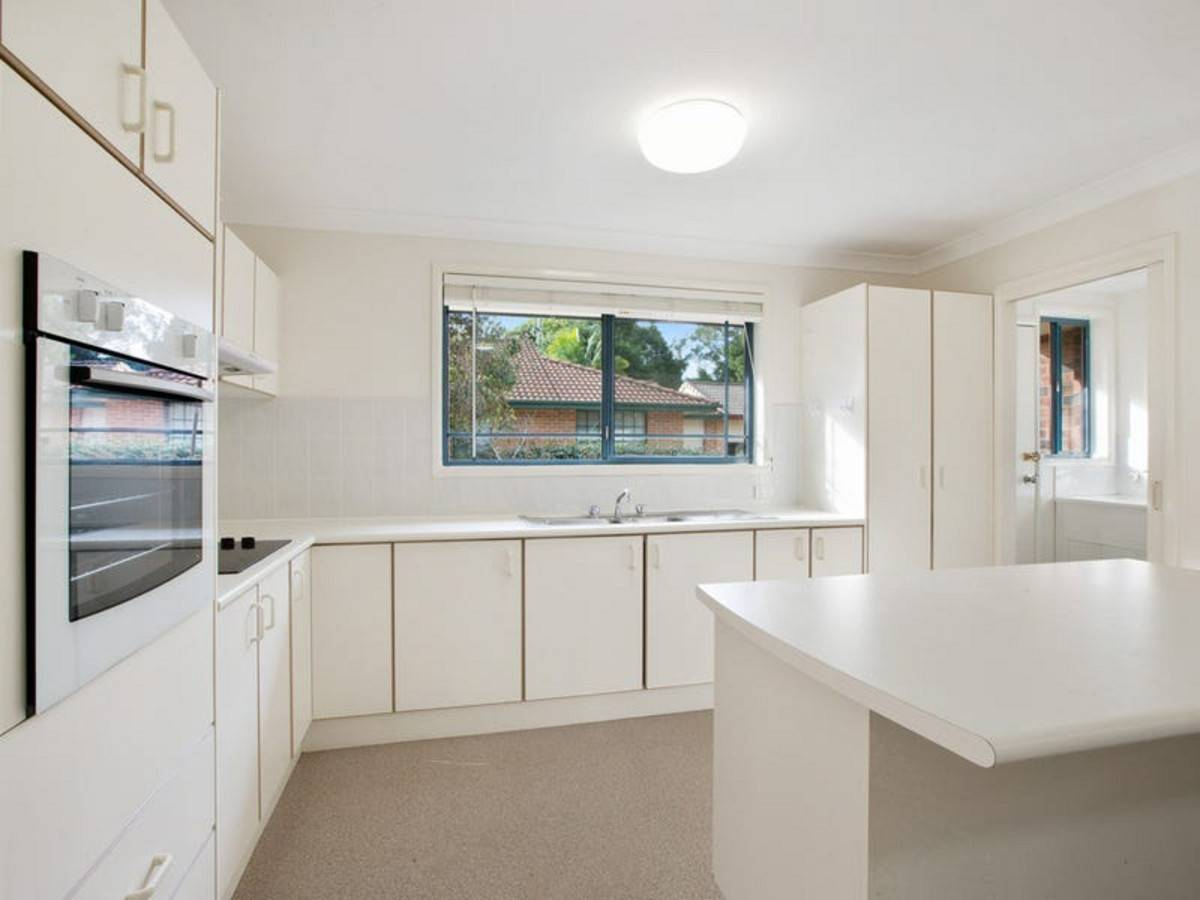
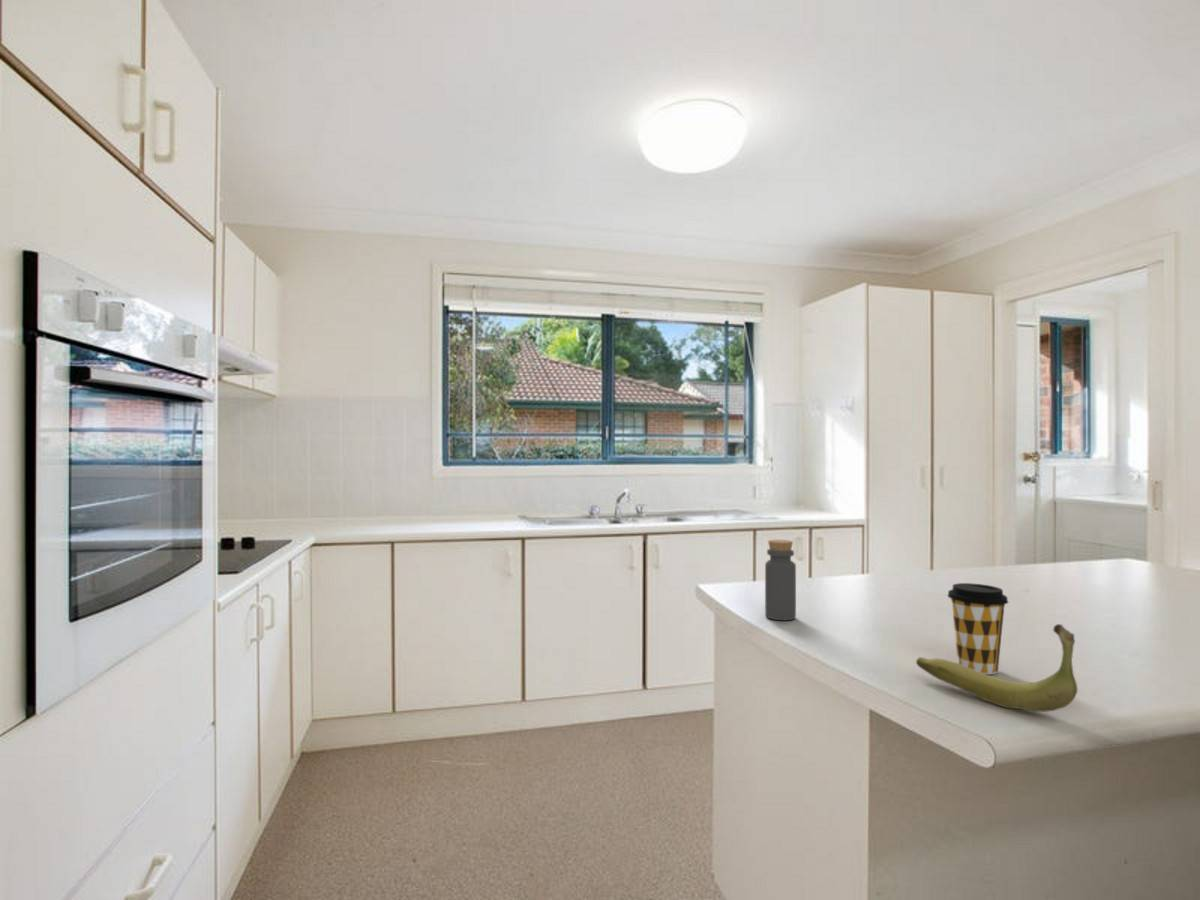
+ bottle [764,539,797,621]
+ banana [915,623,1079,713]
+ coffee cup [947,582,1009,675]
